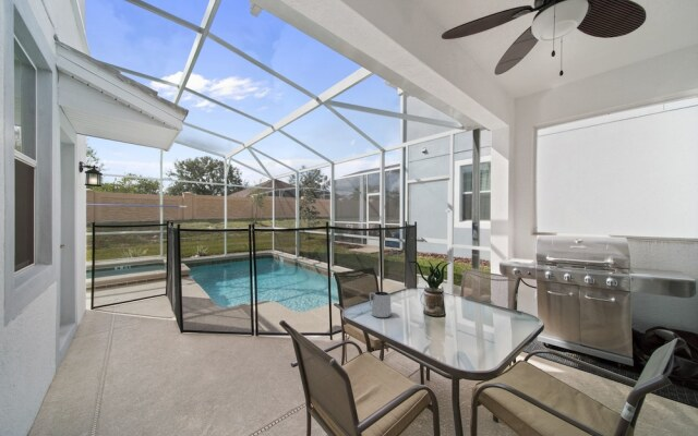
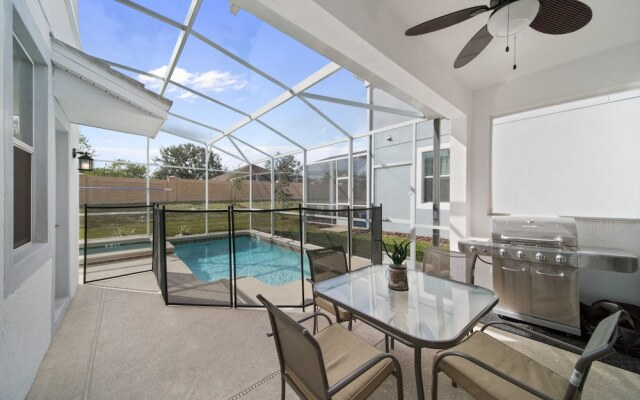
- pitcher [369,291,393,318]
